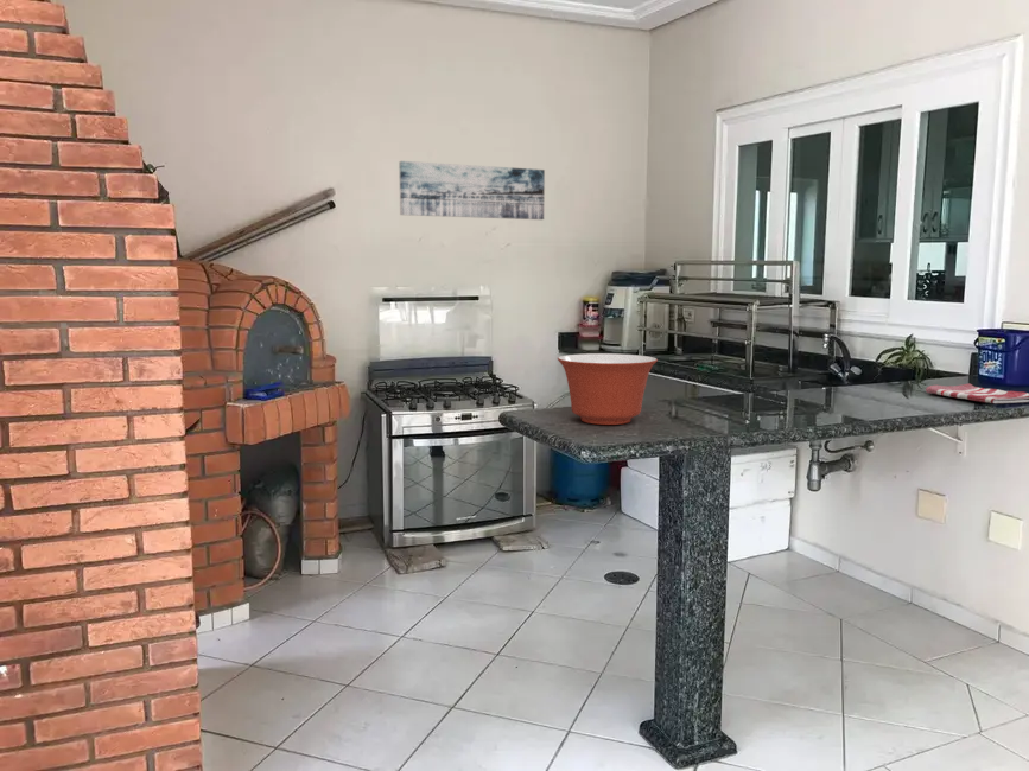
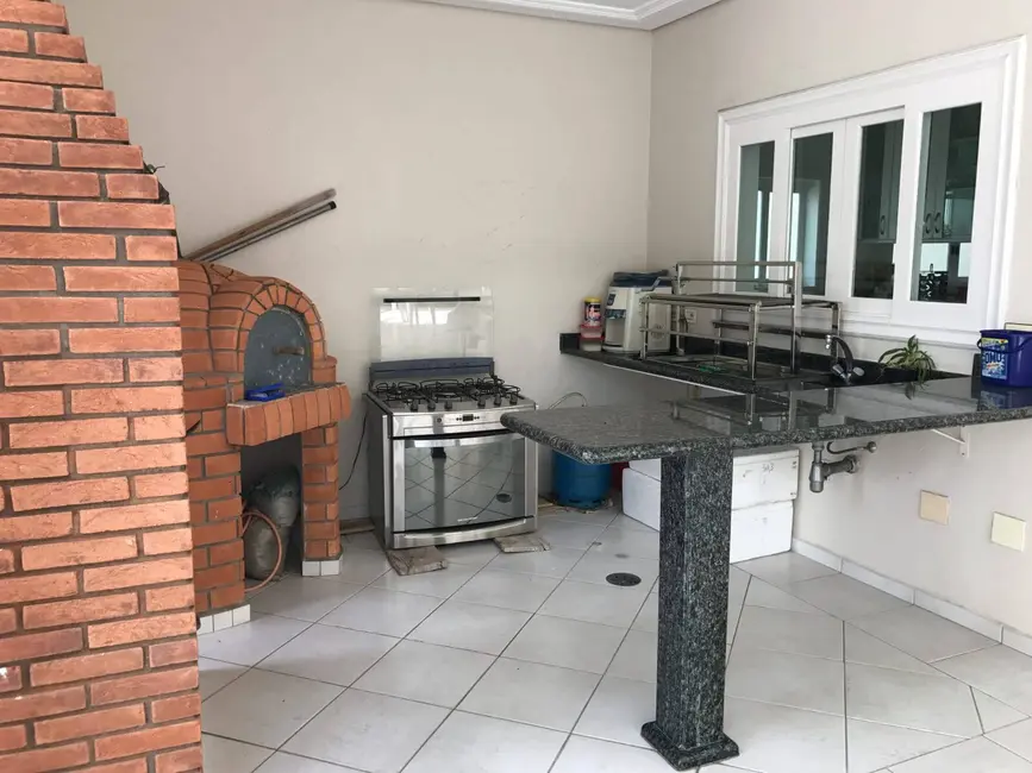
- wall art [398,160,546,221]
- dish towel [925,382,1029,404]
- mixing bowl [557,352,659,426]
